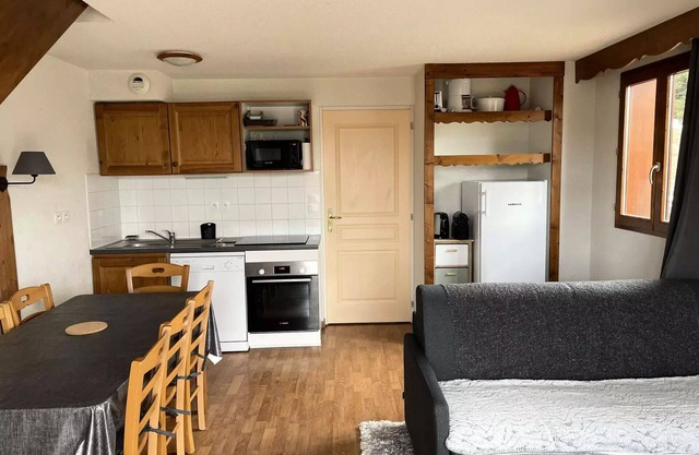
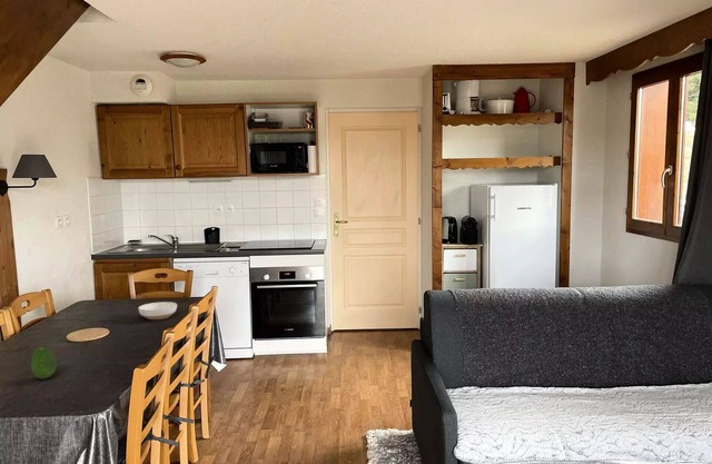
+ fruit [30,346,58,381]
+ bowl [137,300,178,320]
